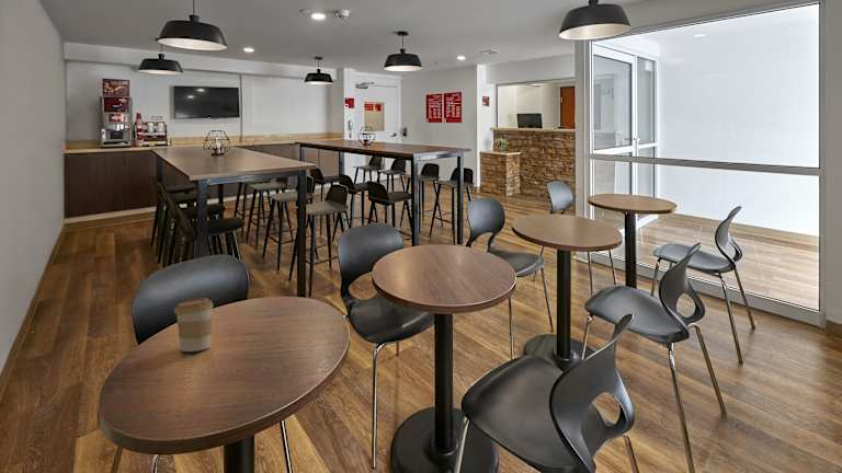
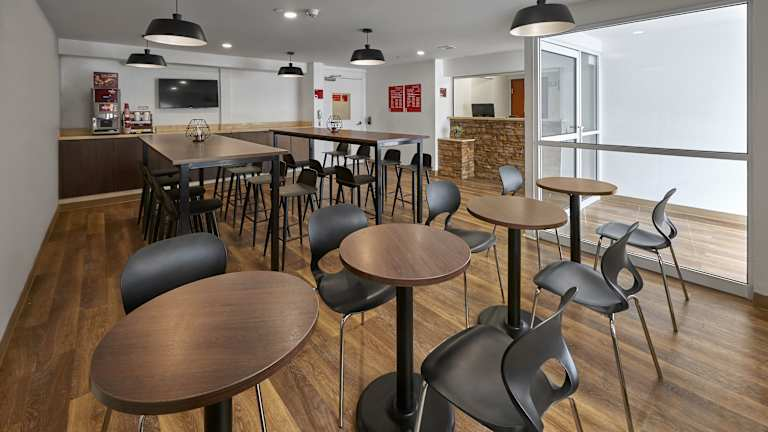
- coffee cup [173,297,214,353]
